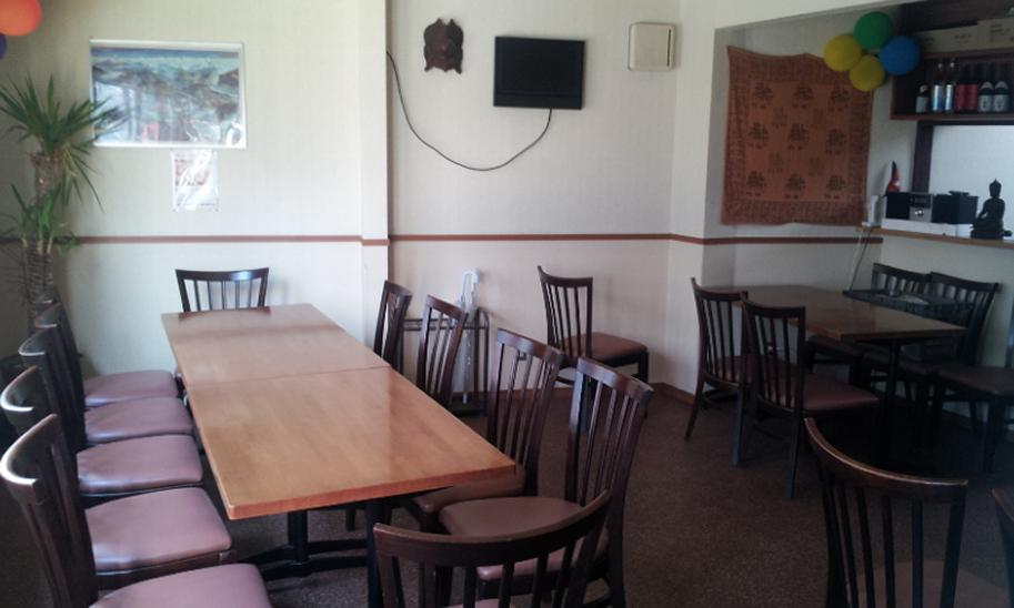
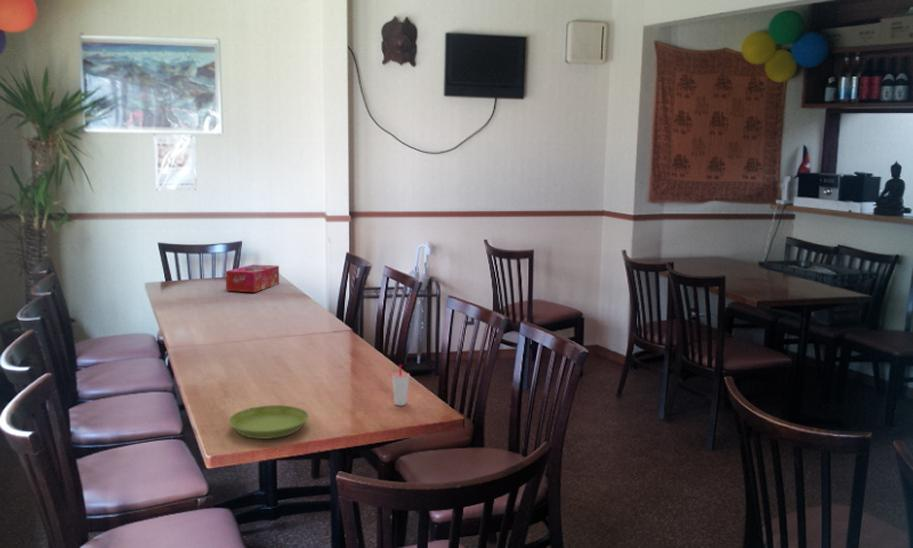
+ tissue box [225,264,280,293]
+ saucer [228,404,310,440]
+ cup [391,364,411,406]
